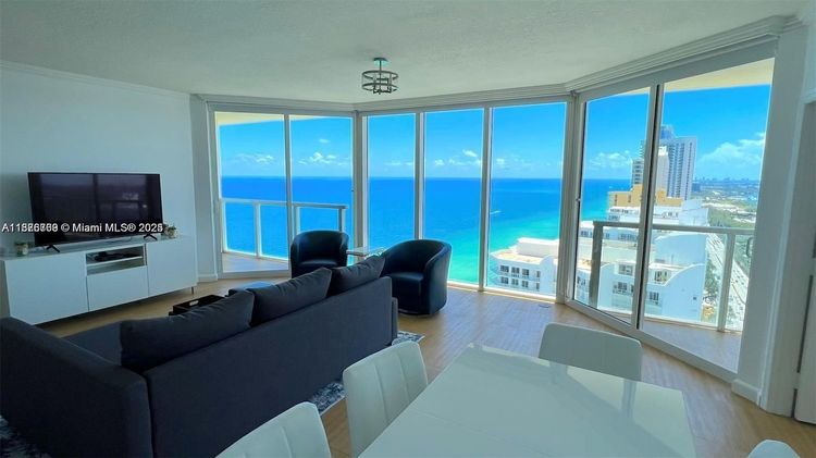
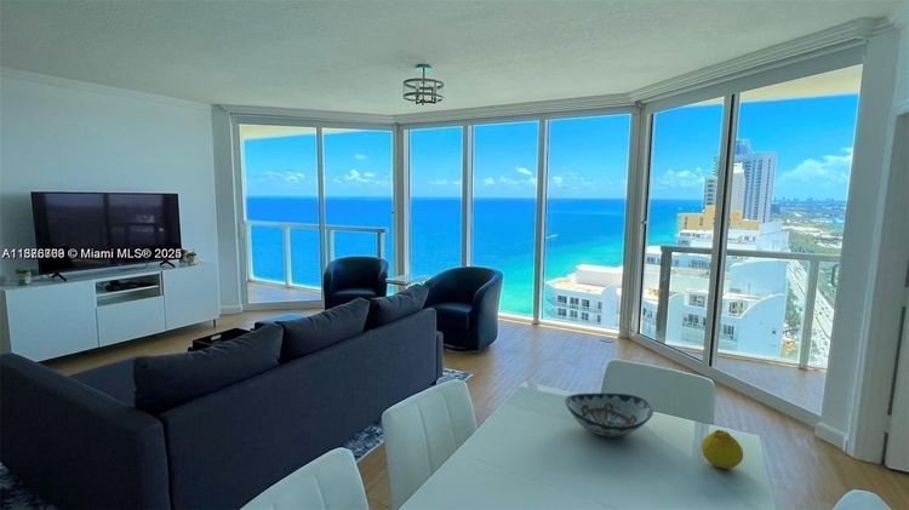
+ decorative bowl [564,392,654,437]
+ fruit [701,429,744,470]
